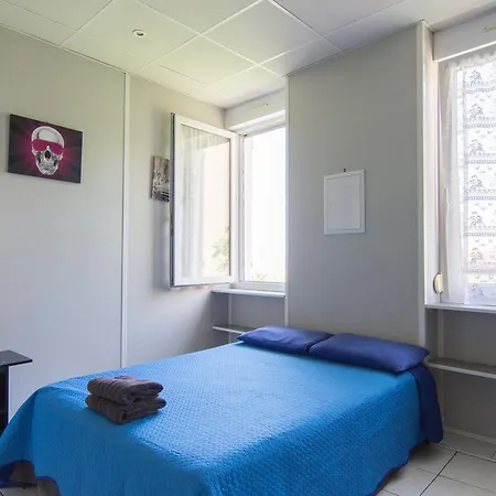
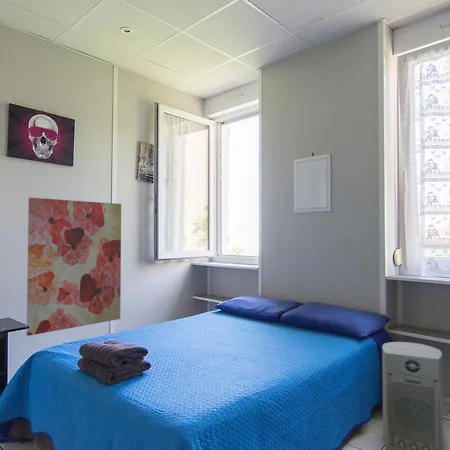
+ fan [381,341,445,450]
+ wall art [26,197,122,337]
